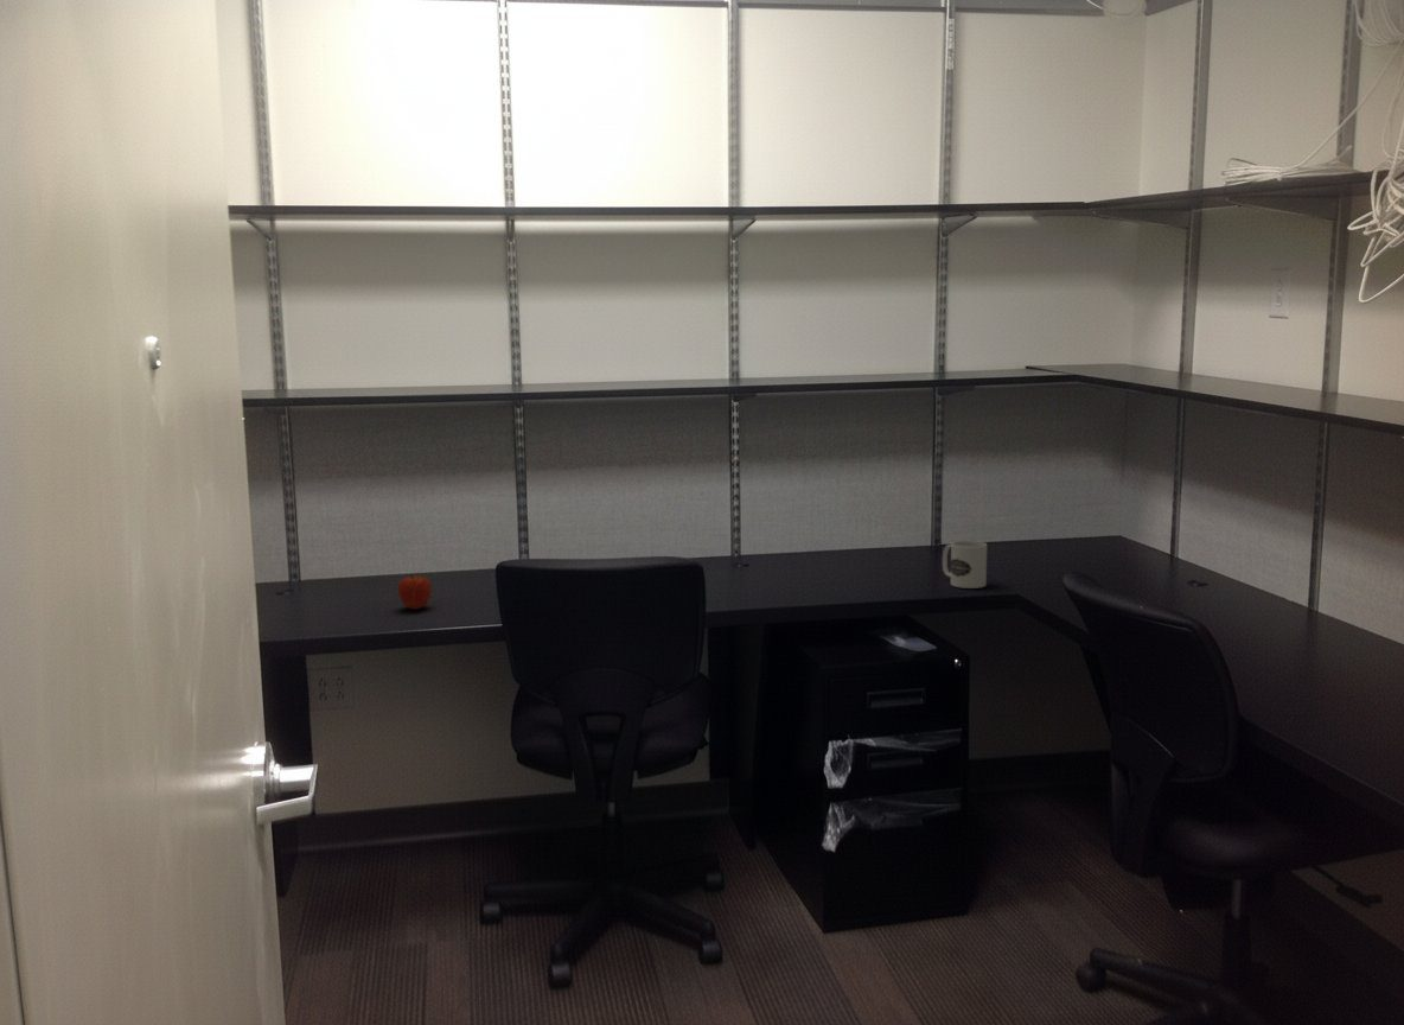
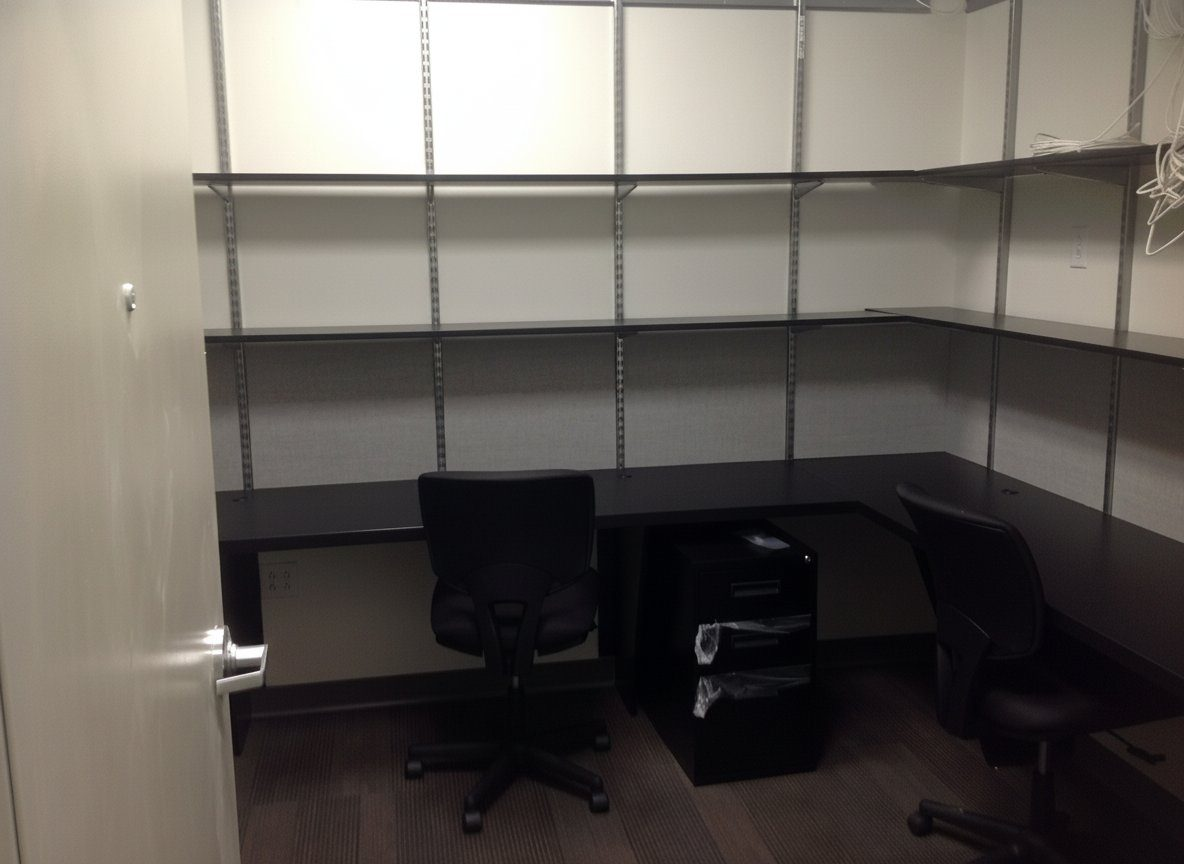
- fruit [396,573,433,610]
- mug [942,540,988,590]
